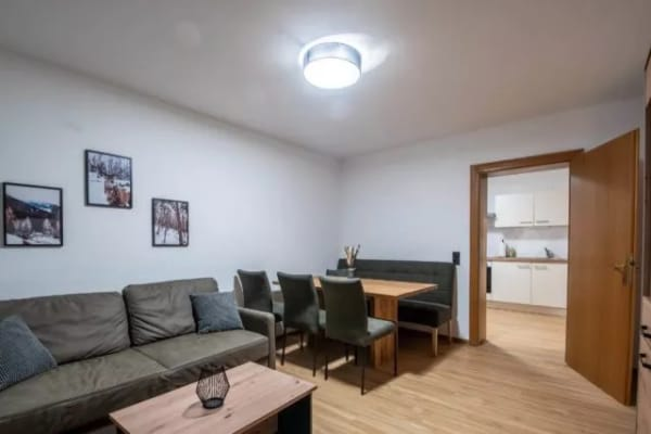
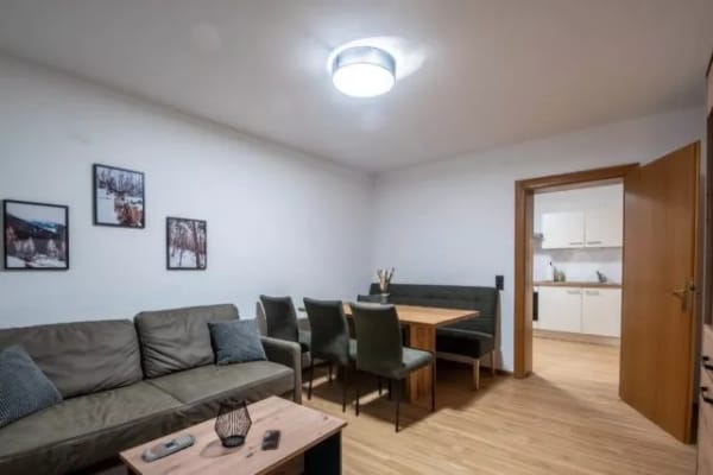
+ smartphone [260,429,282,452]
+ remote control [141,432,196,463]
